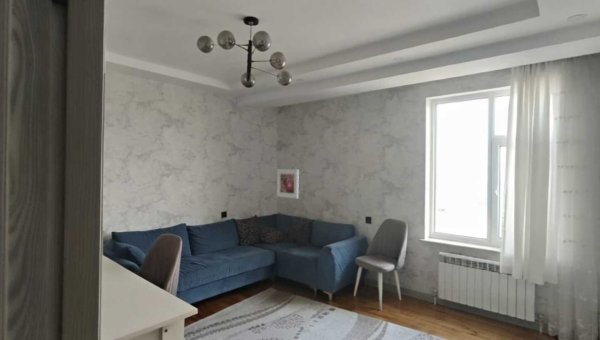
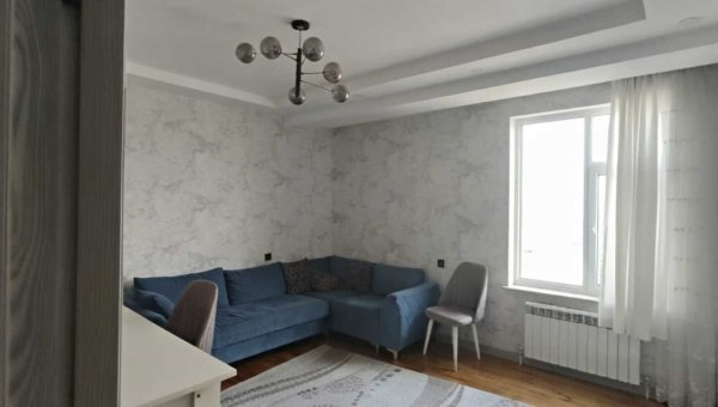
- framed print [276,168,300,199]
